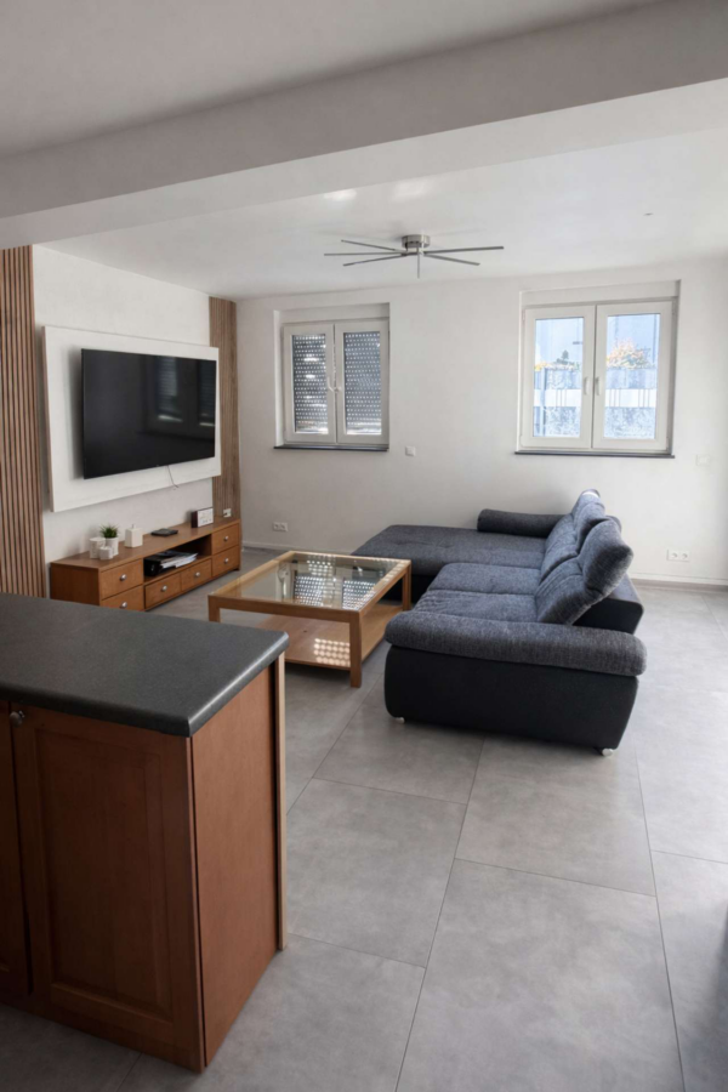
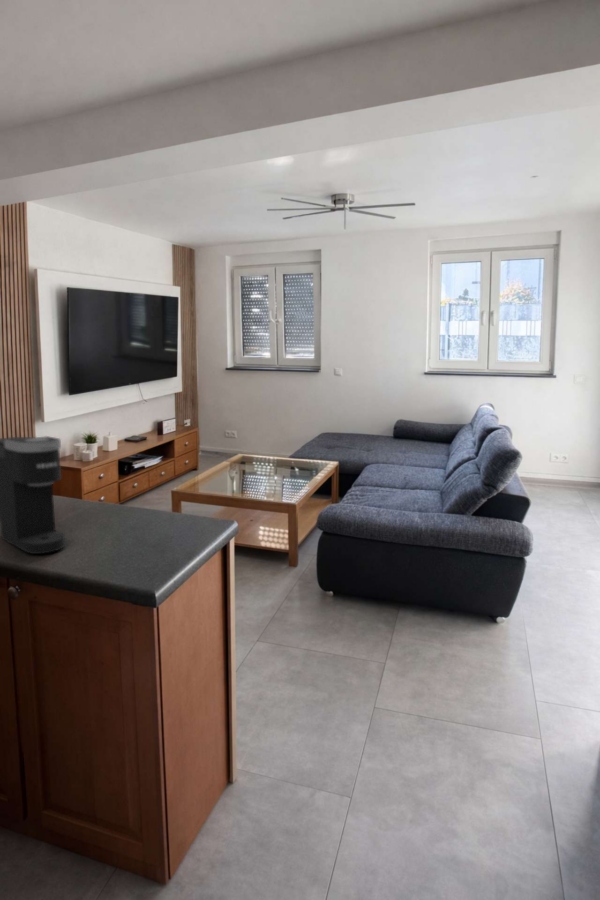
+ coffee maker [0,435,66,555]
